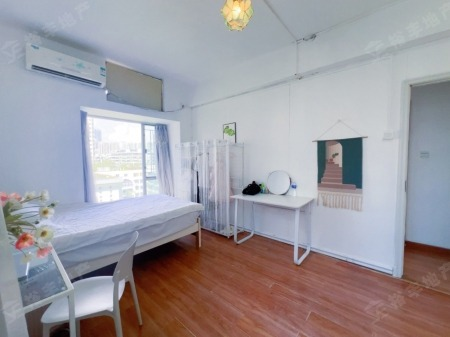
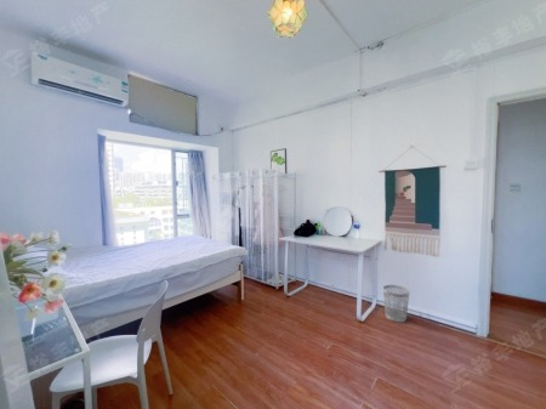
+ wastebasket [382,284,410,324]
